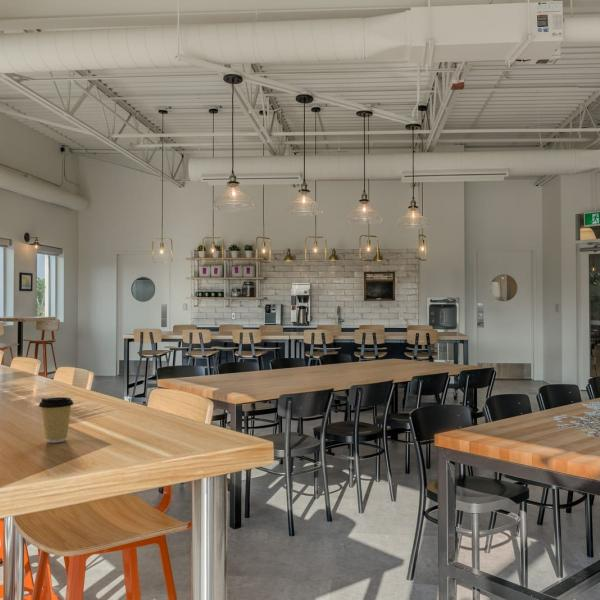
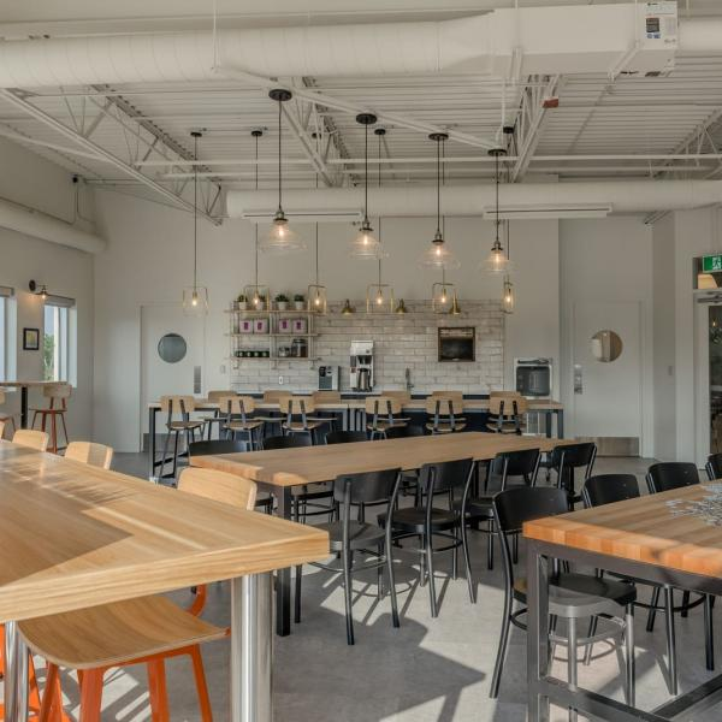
- coffee cup [38,396,75,444]
